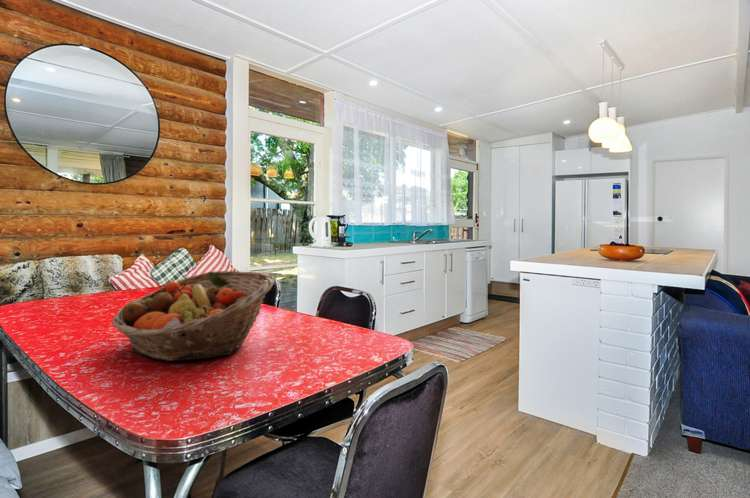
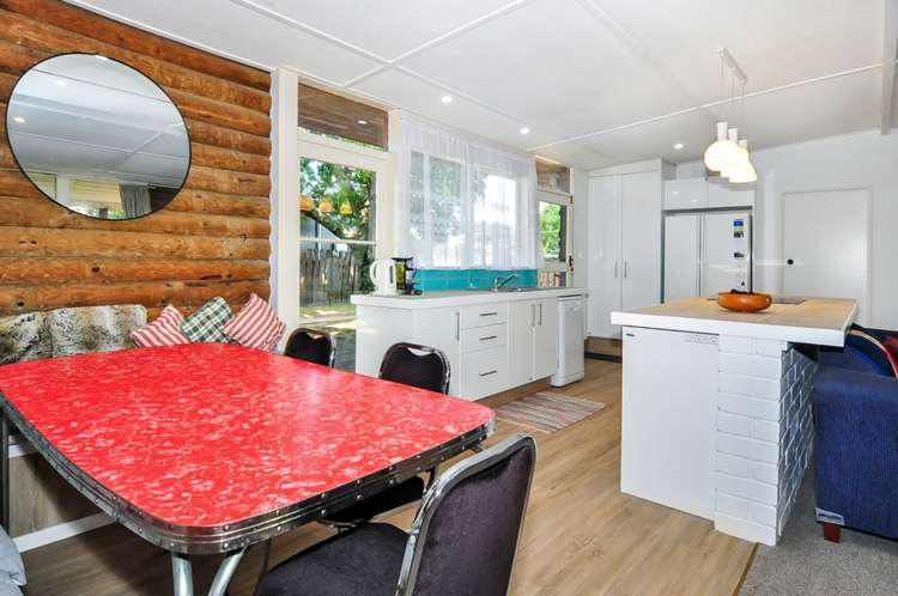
- fruit basket [111,270,275,362]
